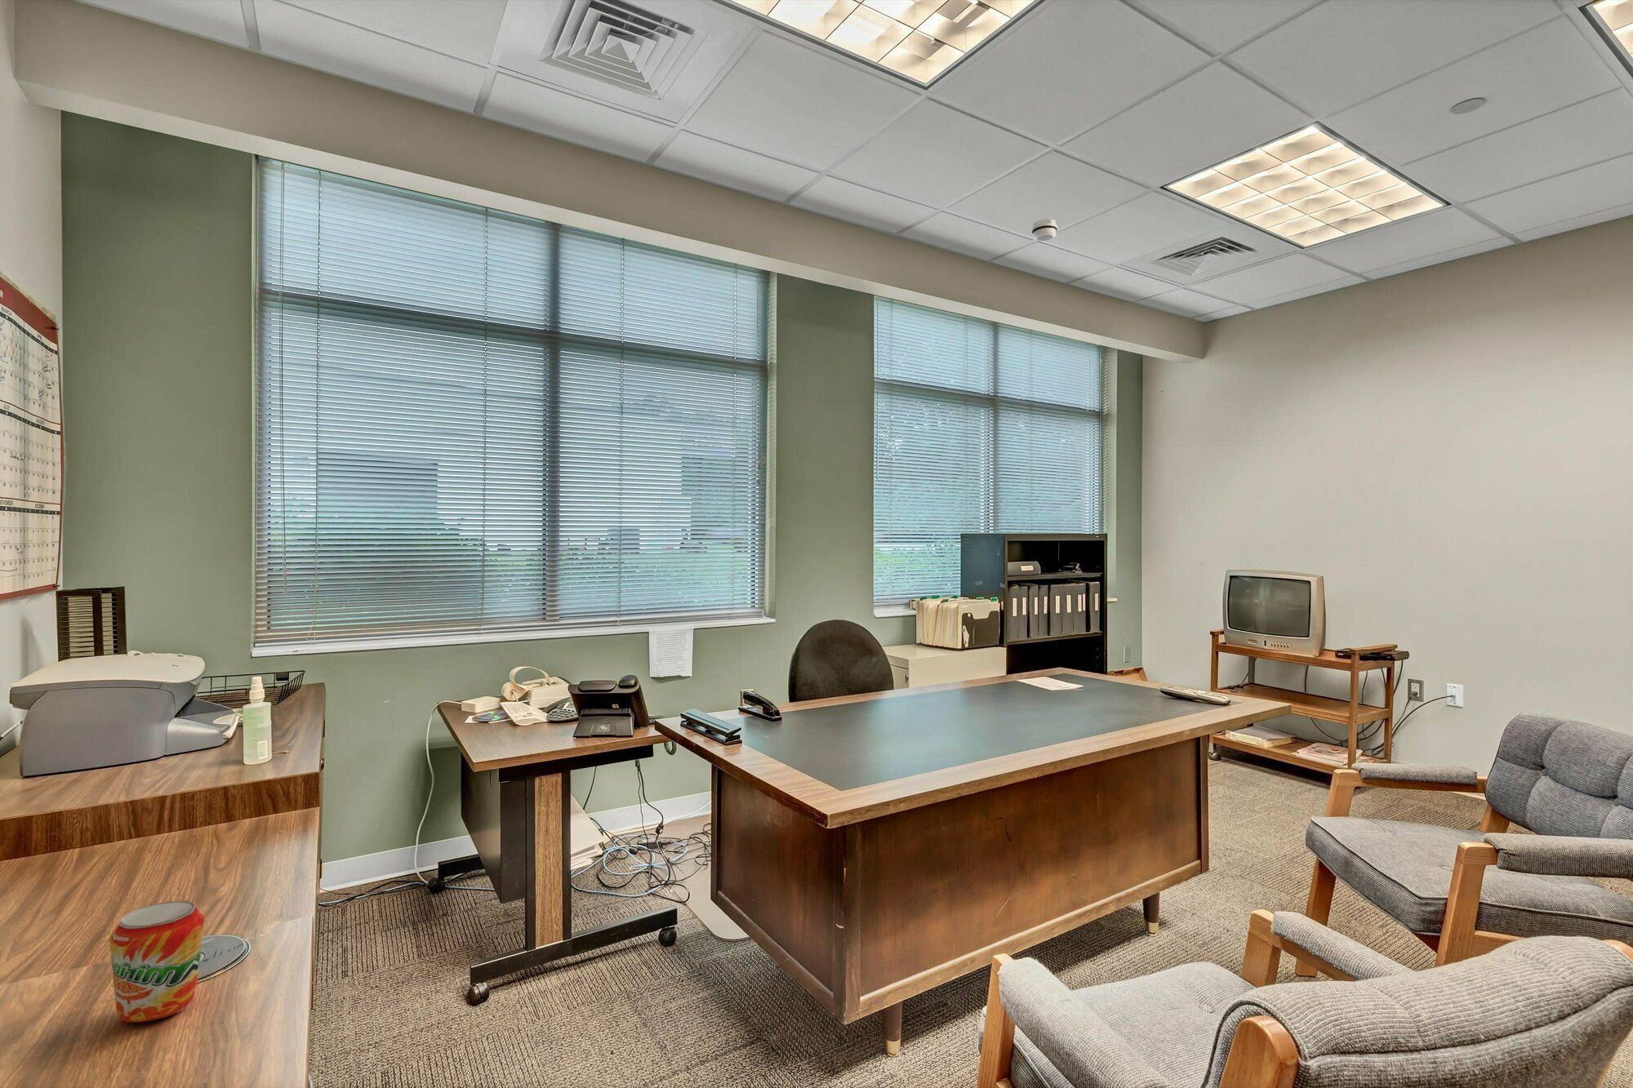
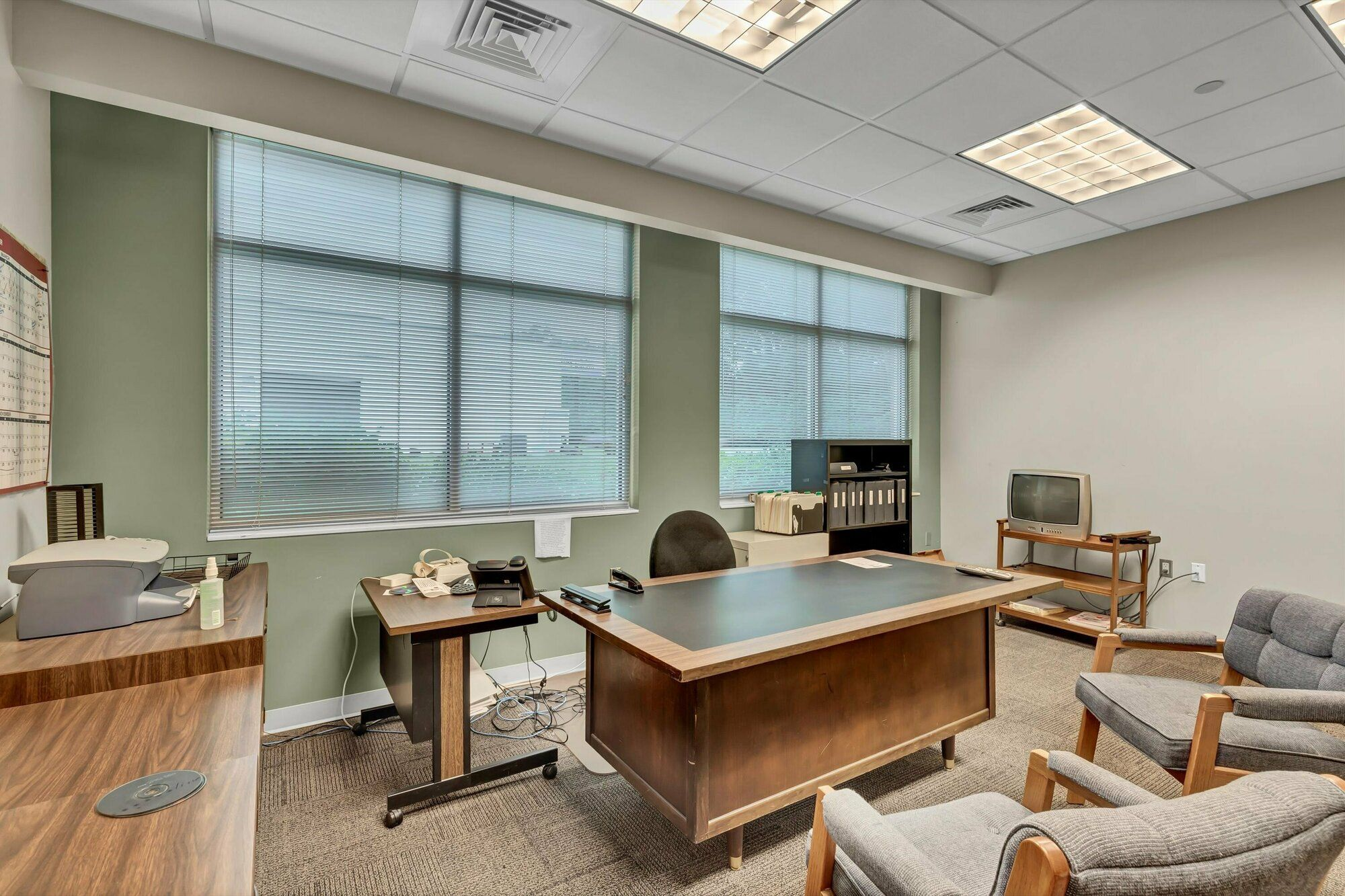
- smoke detector [1031,217,1059,243]
- beverage can [108,900,205,1022]
